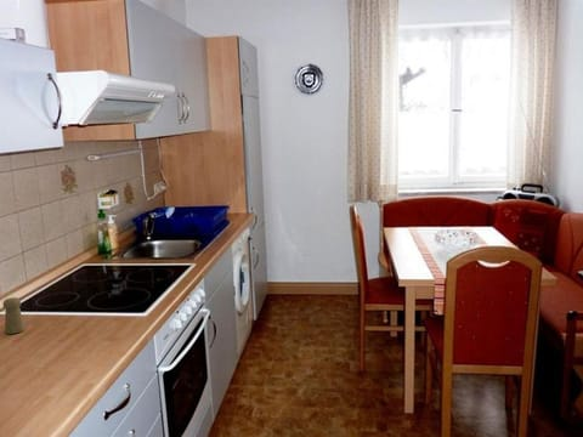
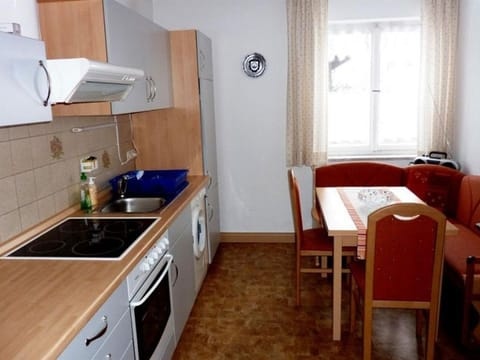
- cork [1,296,27,335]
